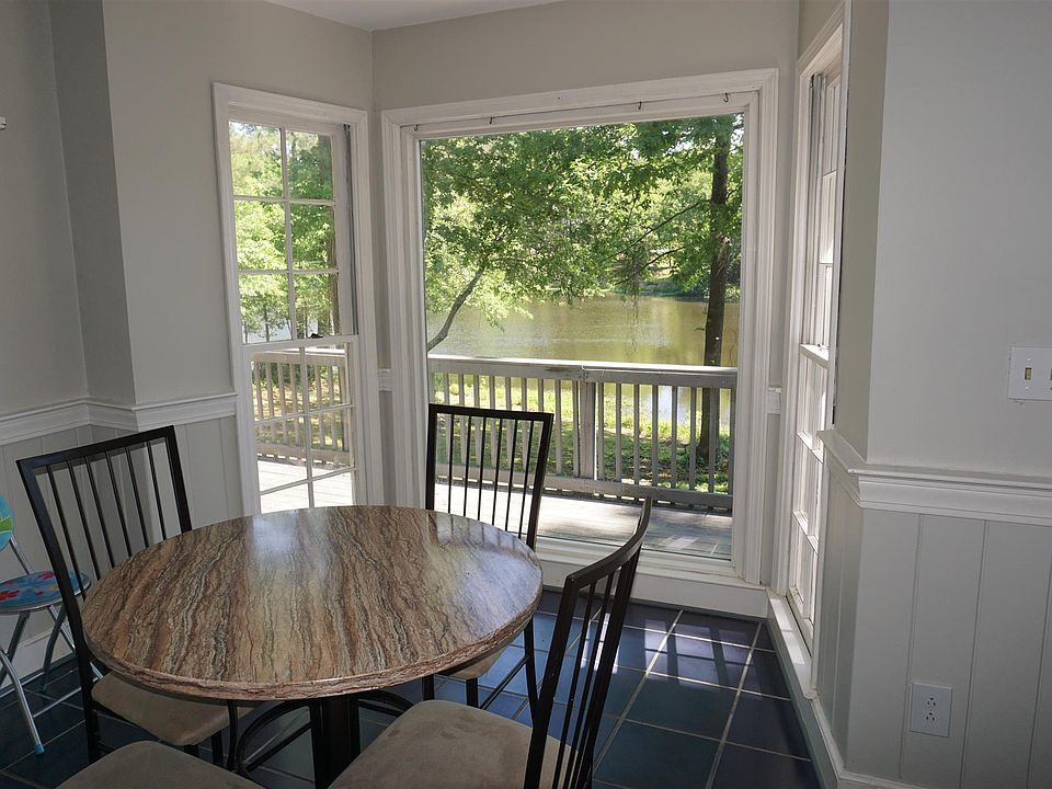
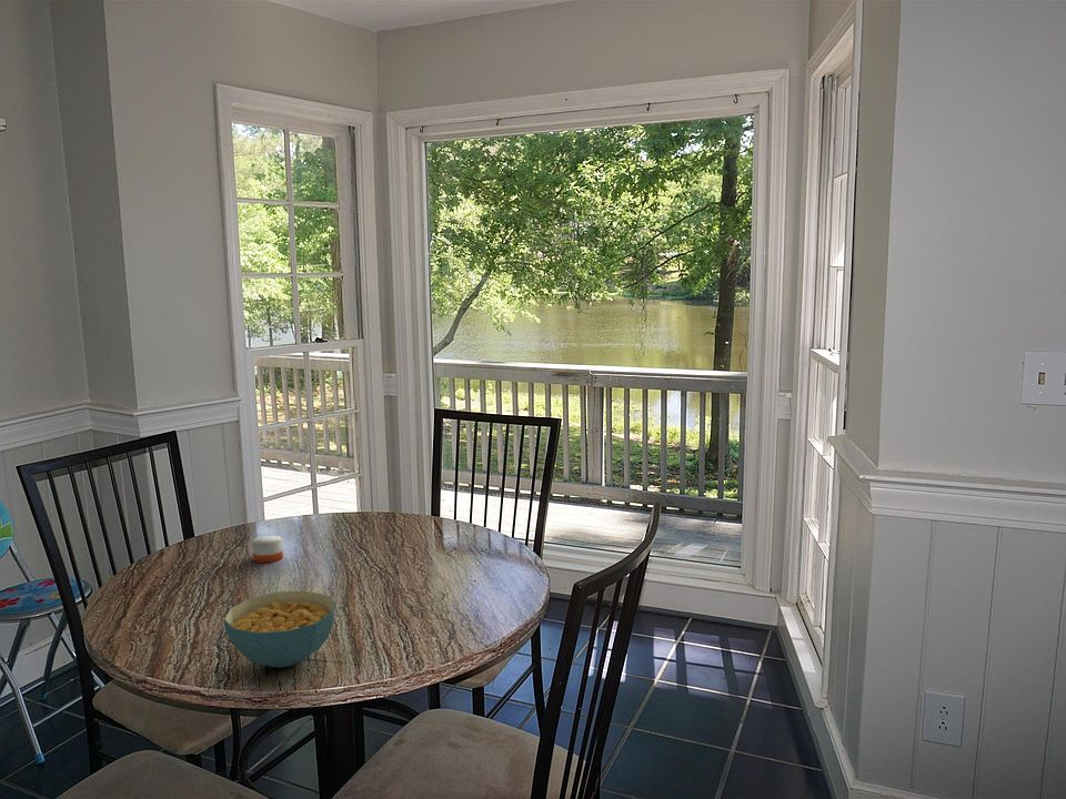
+ cereal bowl [222,589,338,669]
+ candle [251,523,284,564]
